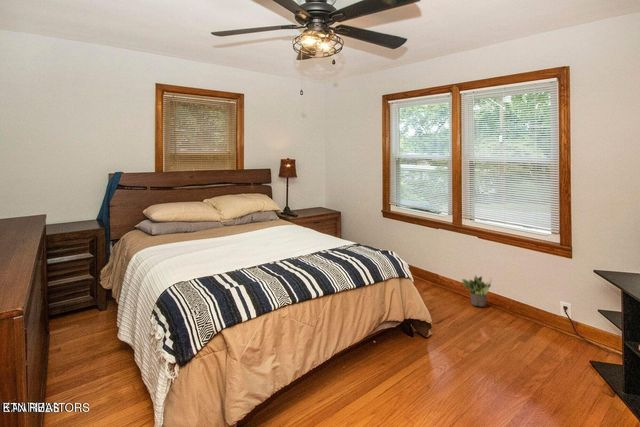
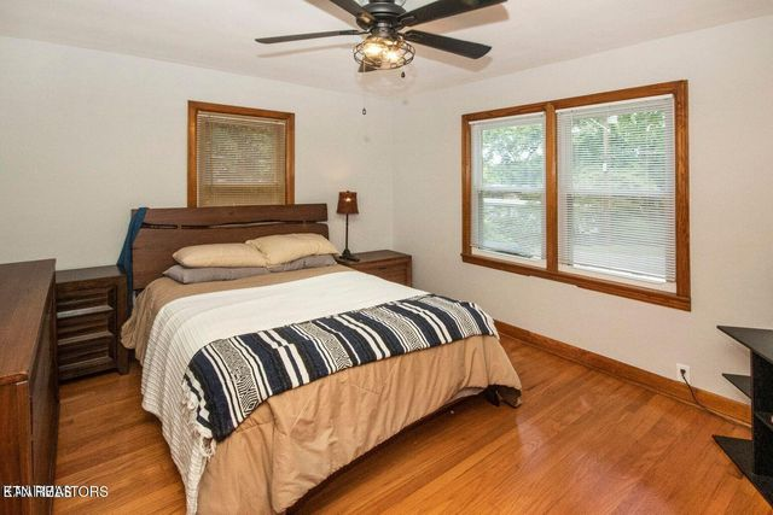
- potted plant [461,273,493,307]
